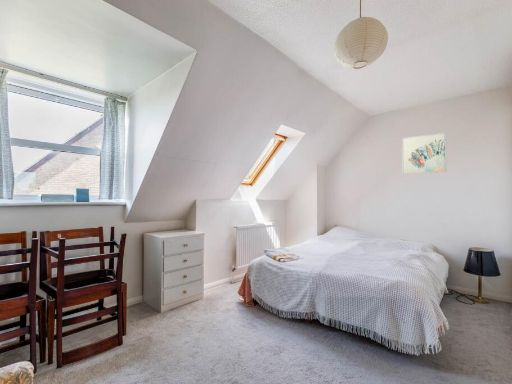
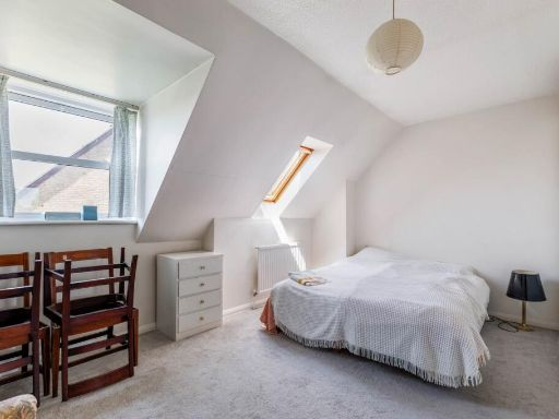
- wall art [401,131,448,175]
